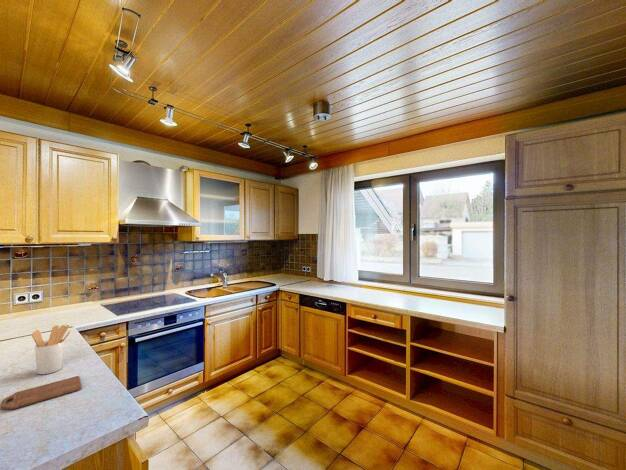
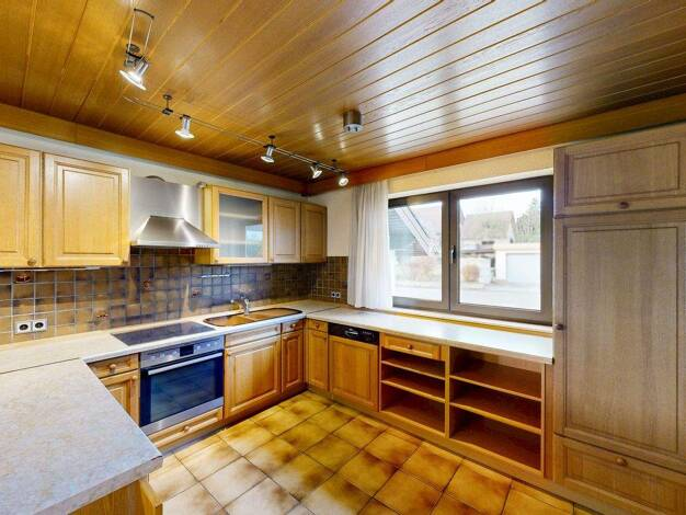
- cutting board [0,375,82,410]
- utensil holder [31,324,72,375]
